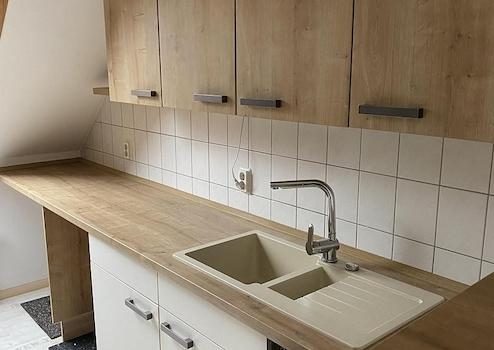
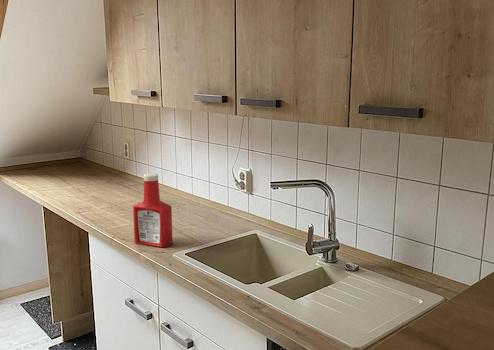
+ soap bottle [132,173,174,248]
